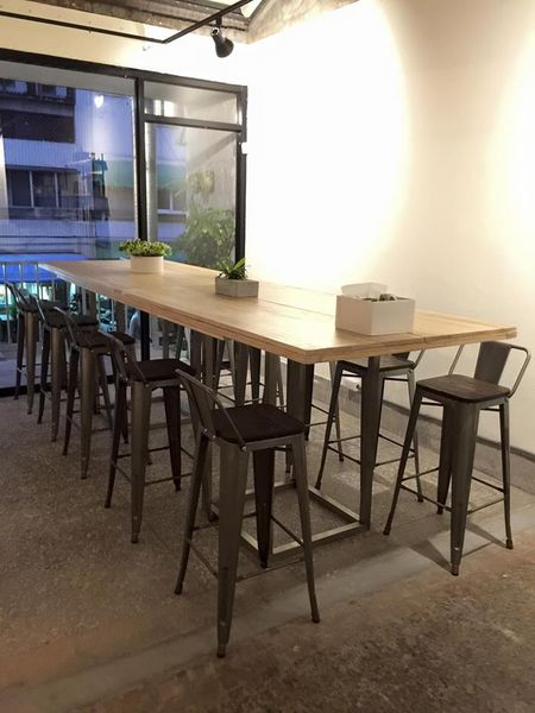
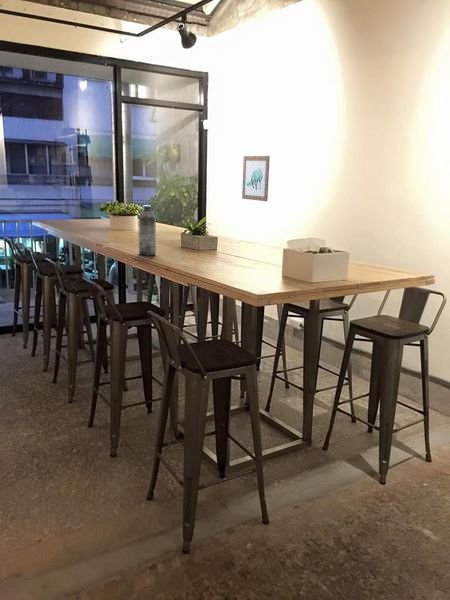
+ water bottle [138,204,157,256]
+ wall art [241,155,271,202]
